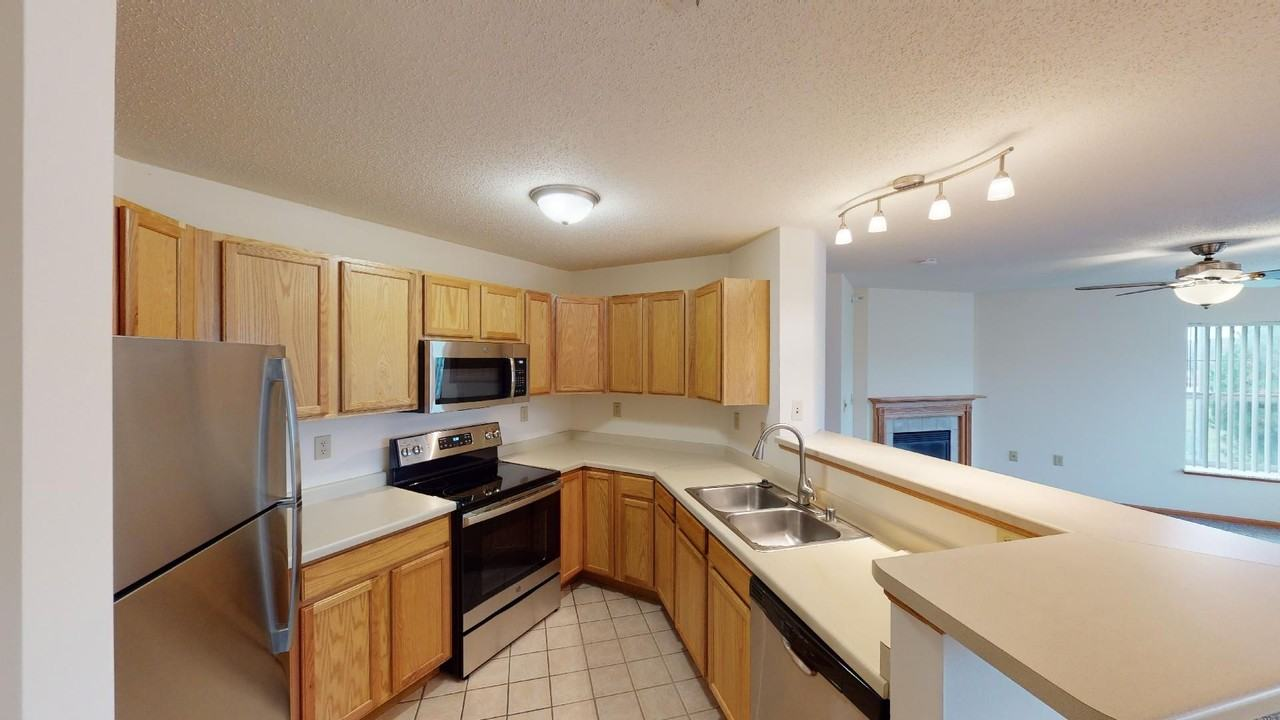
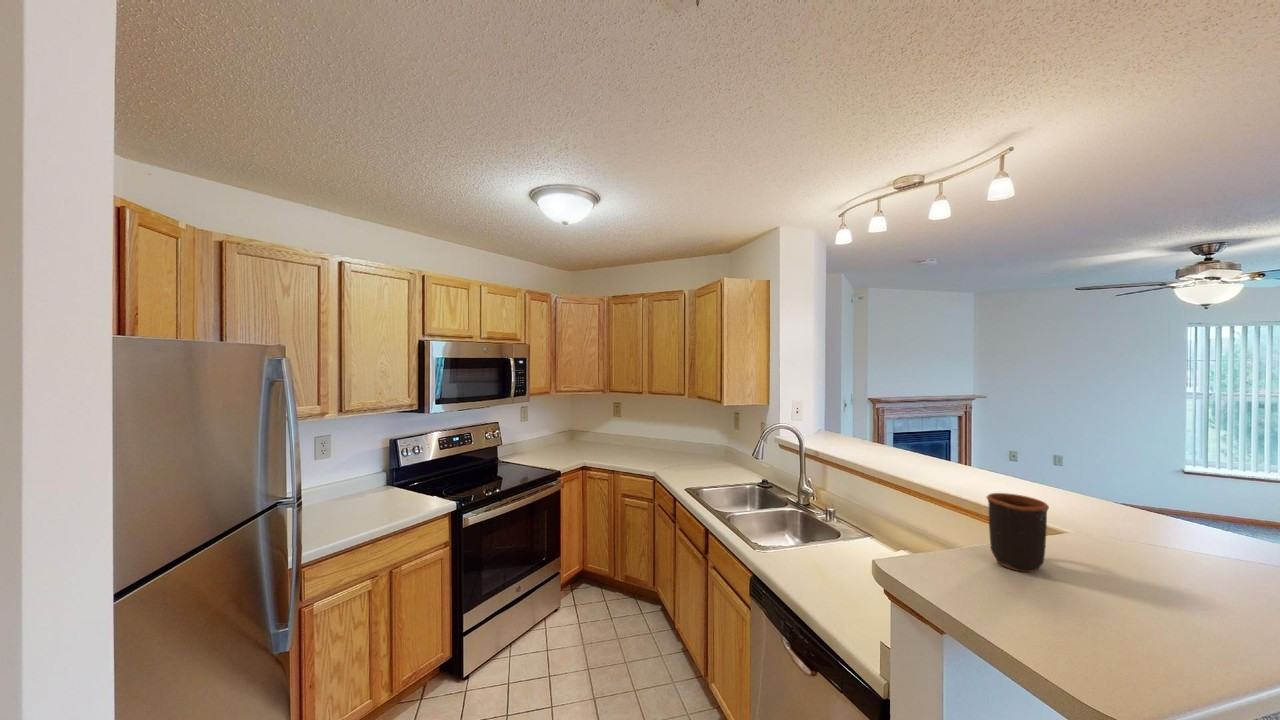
+ mug [986,492,1050,573]
